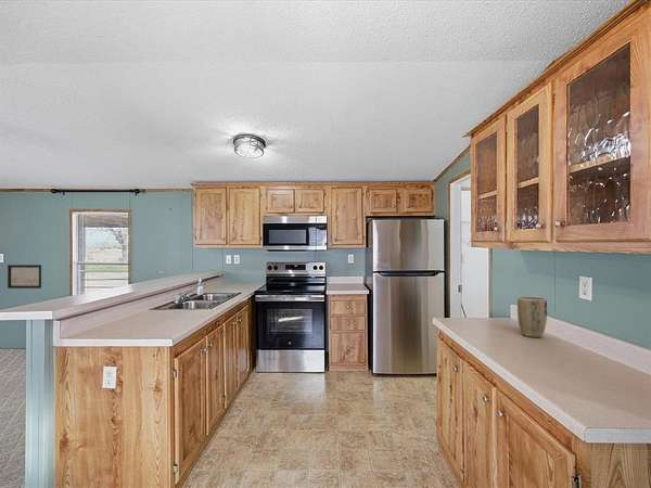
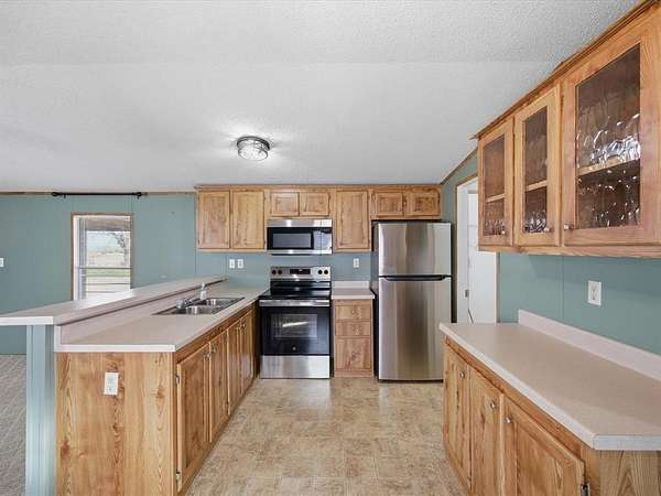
- plant pot [516,296,548,338]
- wall art [7,264,42,290]
